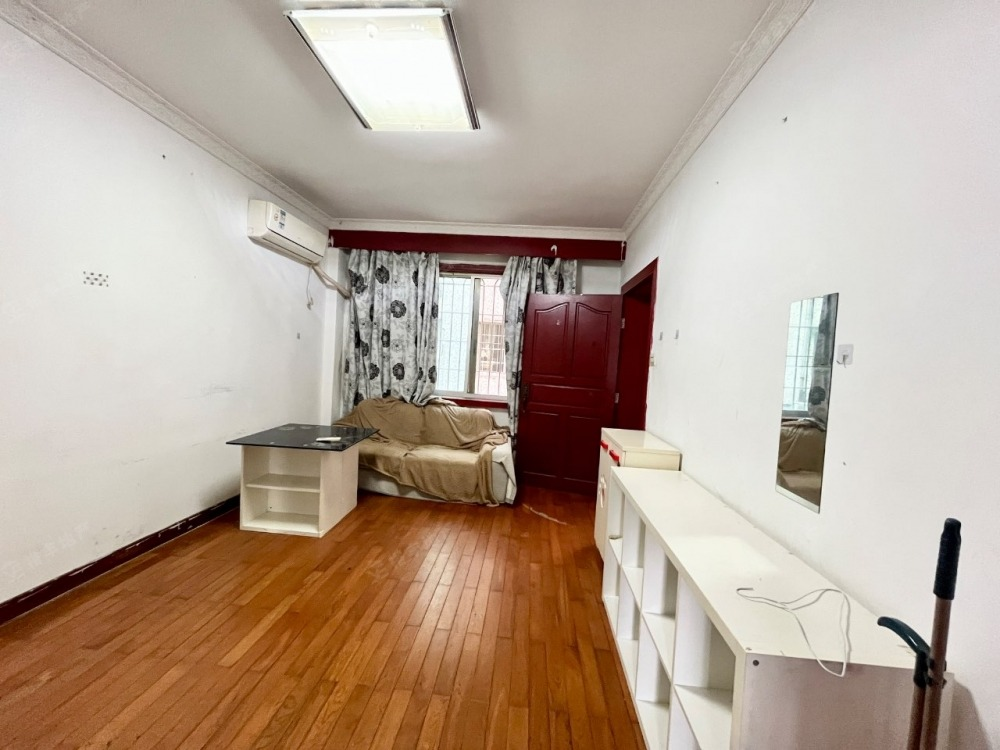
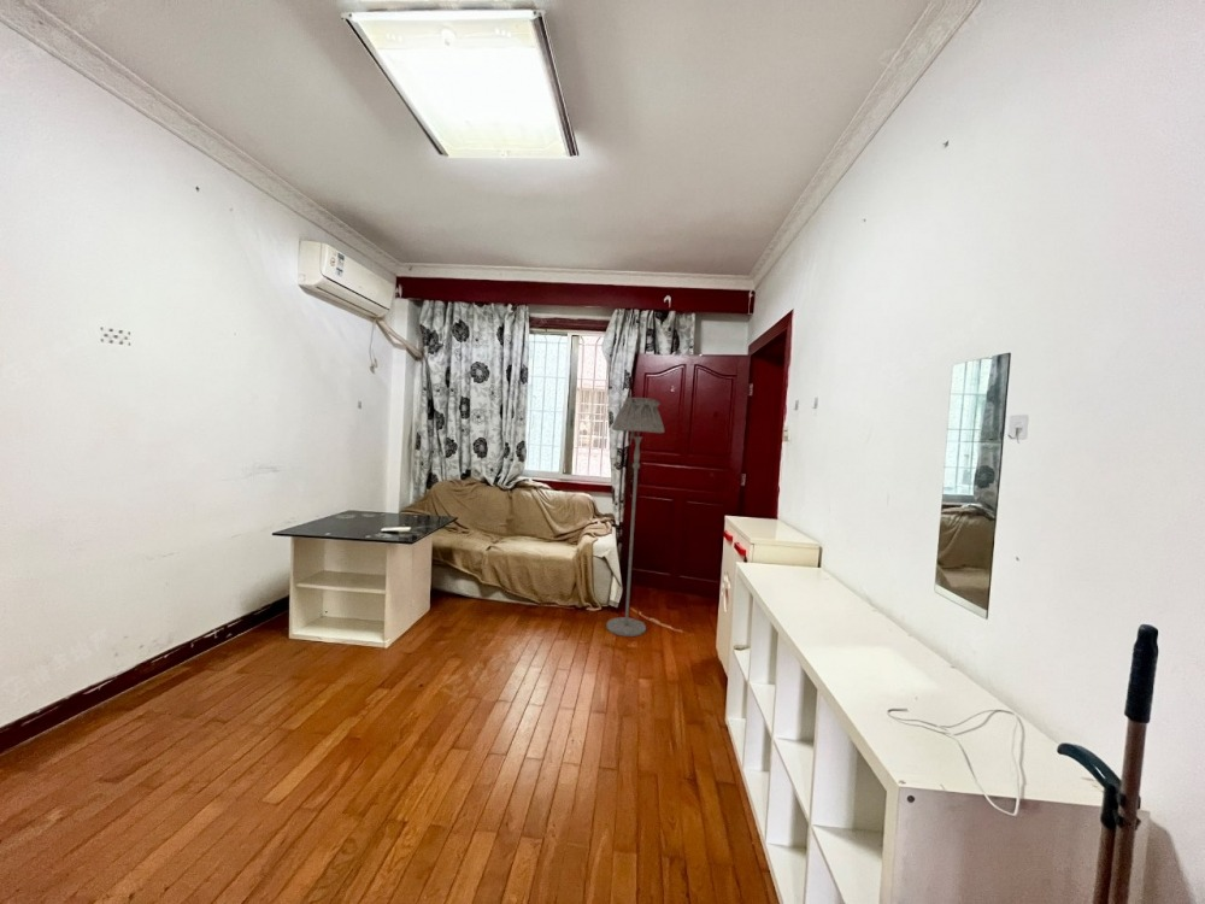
+ floor lamp [605,397,665,638]
